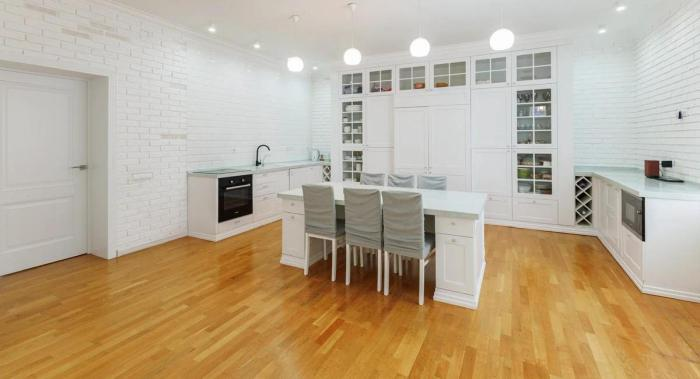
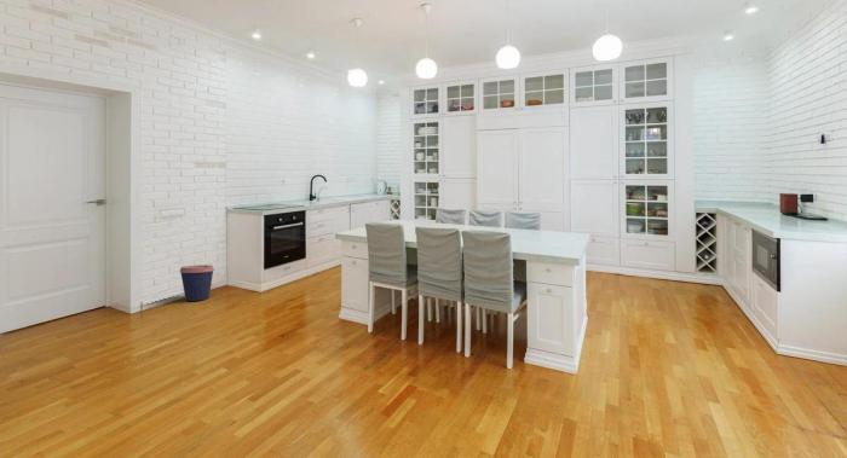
+ coffee cup [179,263,215,302]
